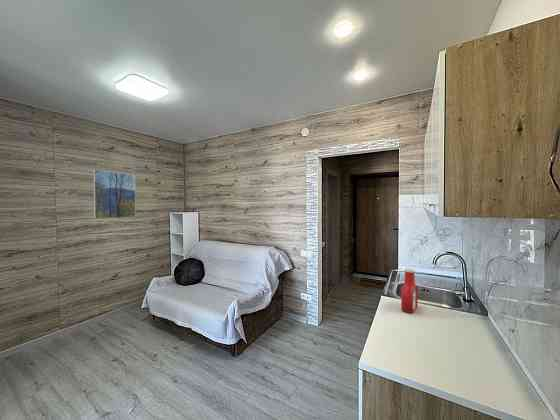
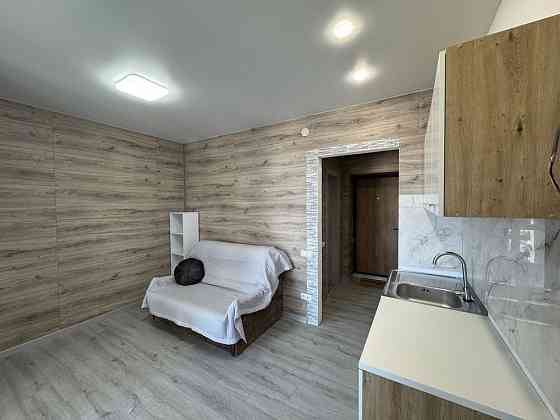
- soap bottle [400,267,418,314]
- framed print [92,169,137,220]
